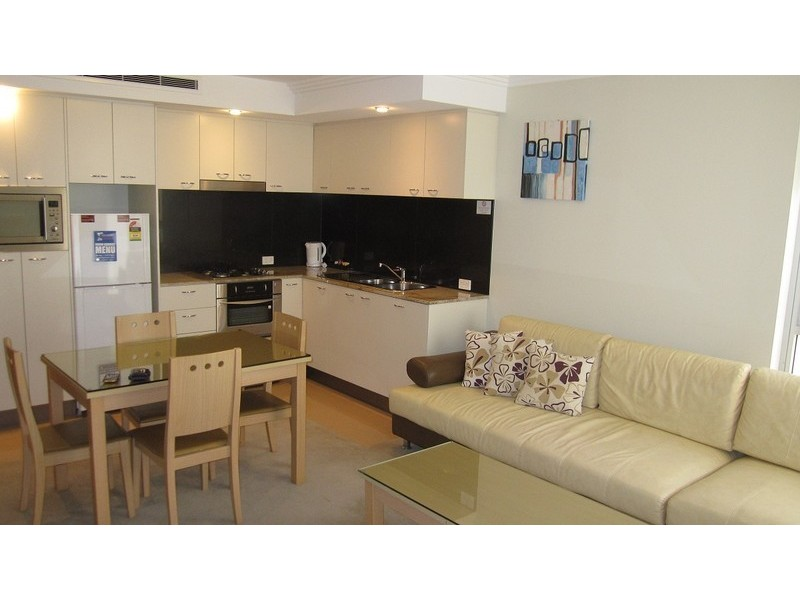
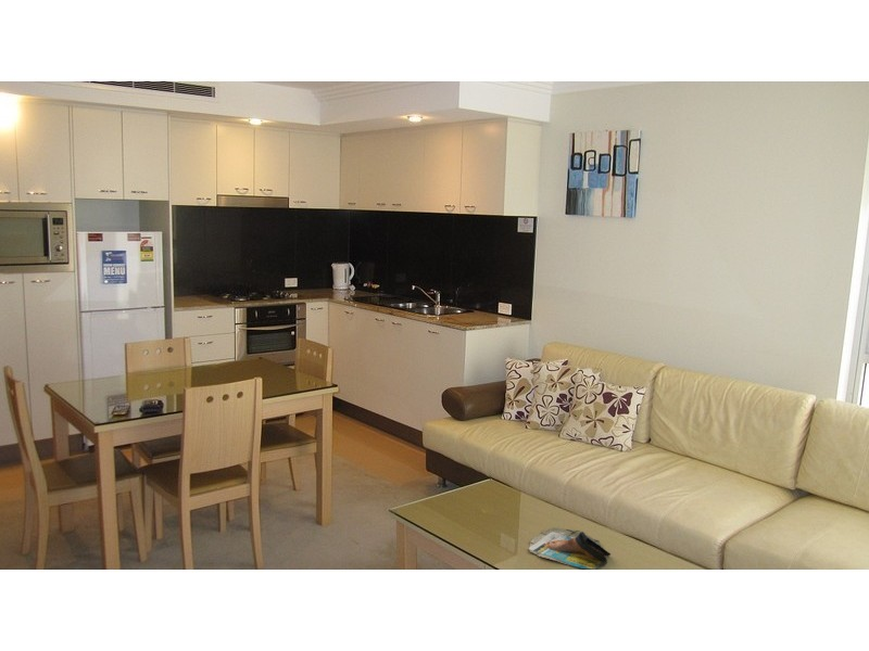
+ magazine [528,526,612,571]
